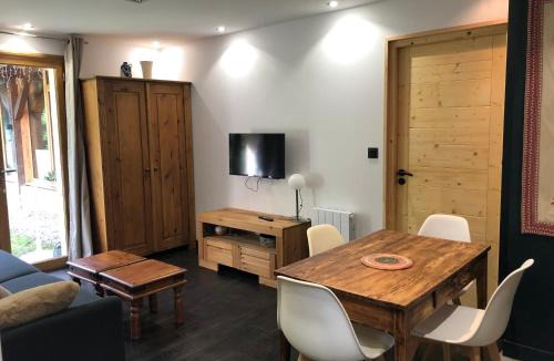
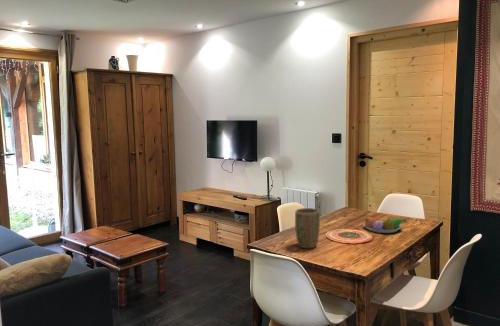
+ fruit bowl [362,216,407,234]
+ plant pot [294,207,321,249]
